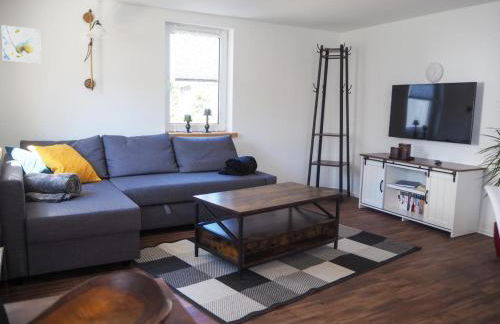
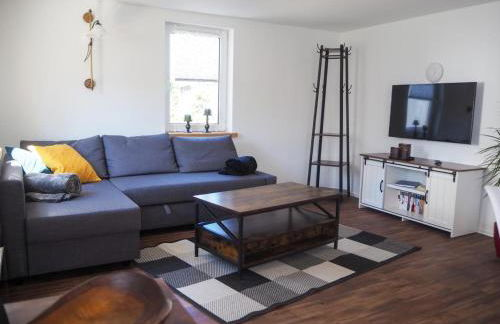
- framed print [0,24,42,64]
